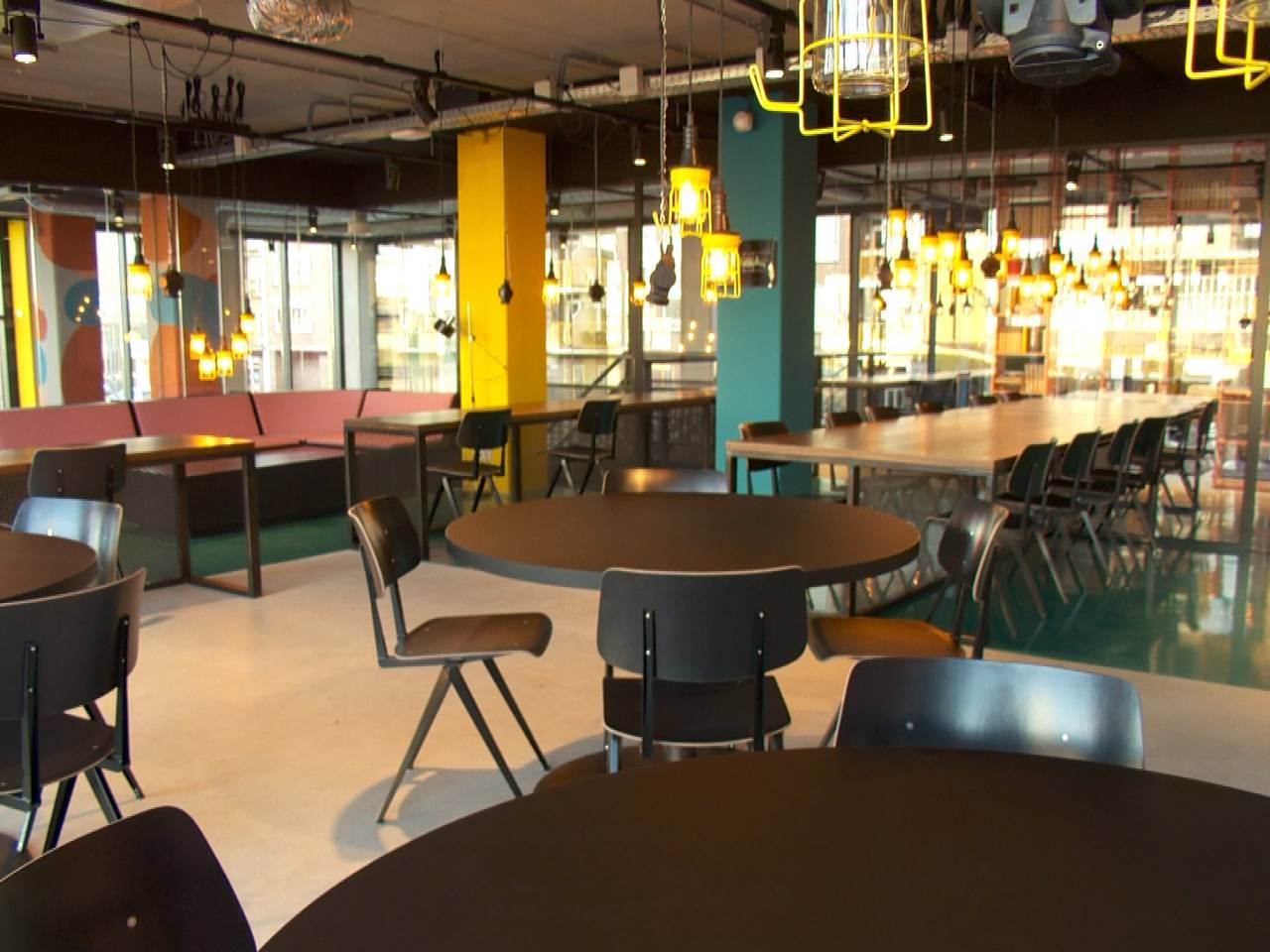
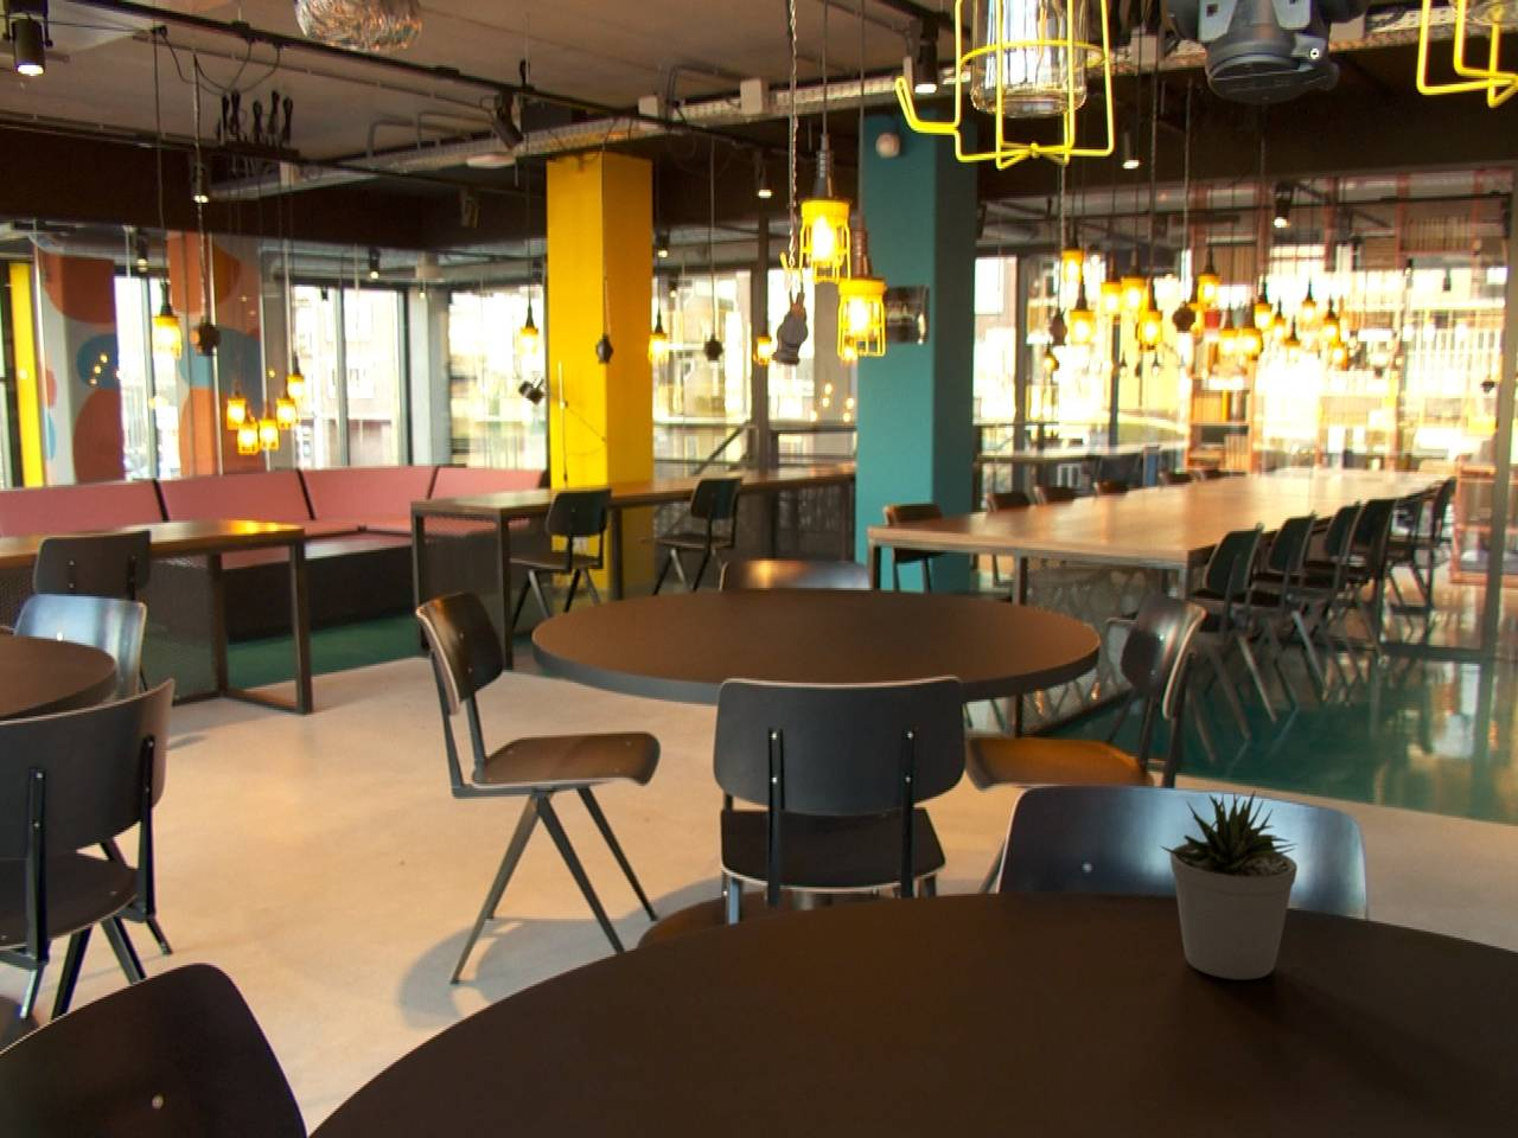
+ potted plant [1158,789,1298,980]
